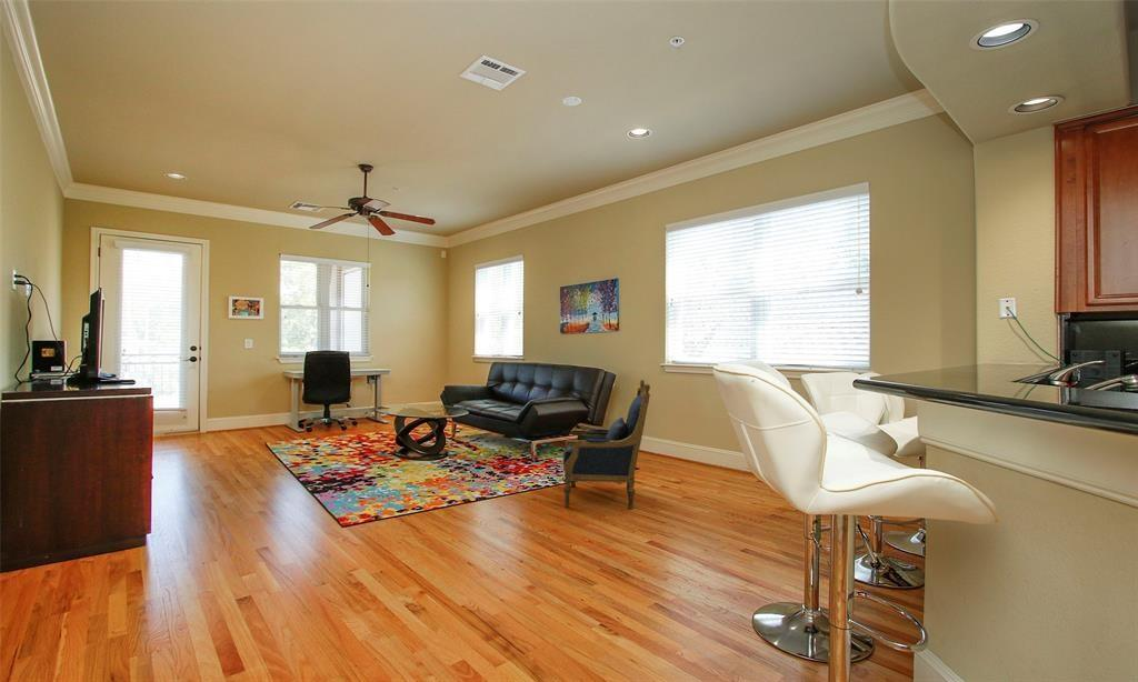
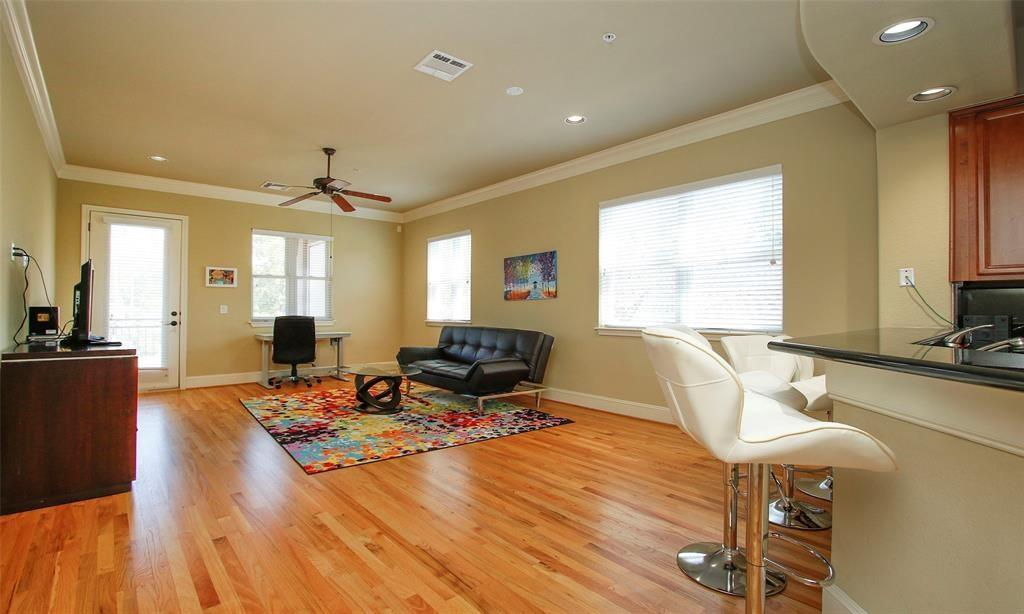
- armchair [562,379,651,510]
